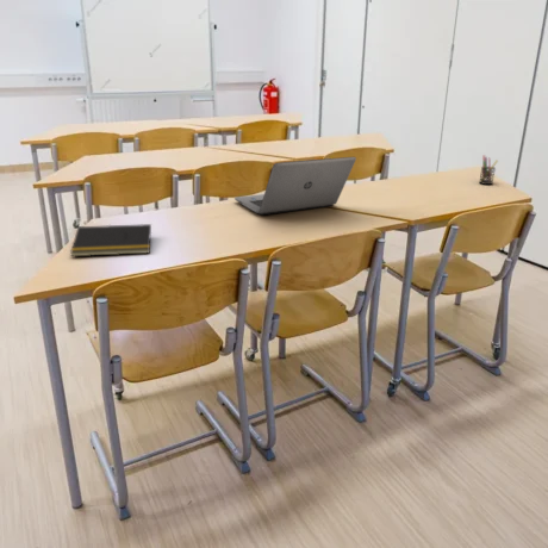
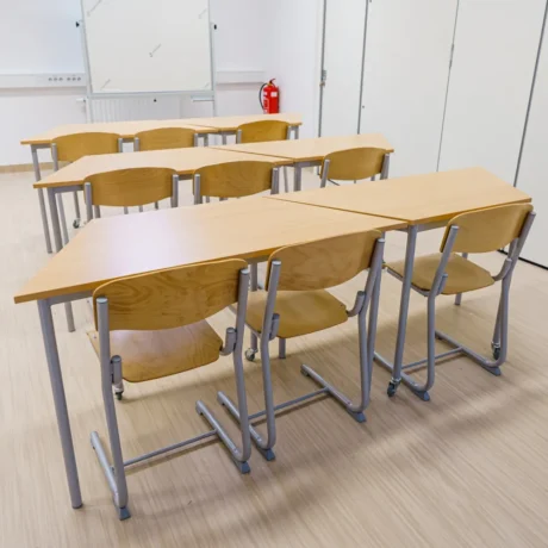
- pen holder [478,154,499,186]
- notepad [69,223,152,257]
- laptop [233,156,357,216]
